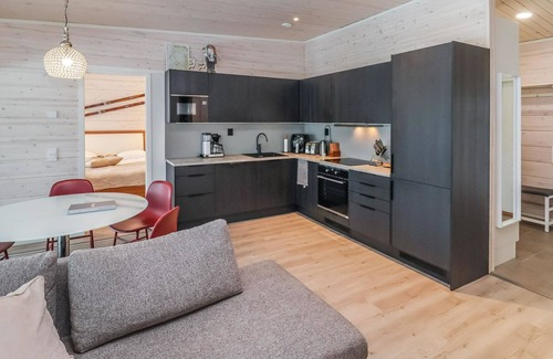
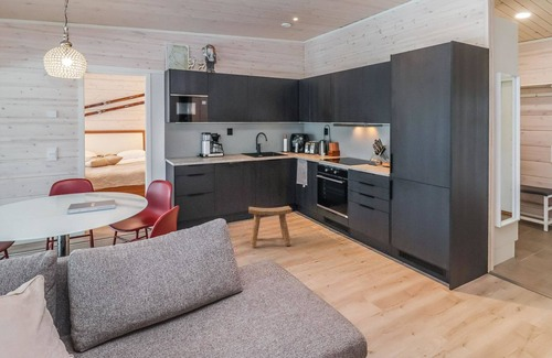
+ stool [248,205,293,248]
